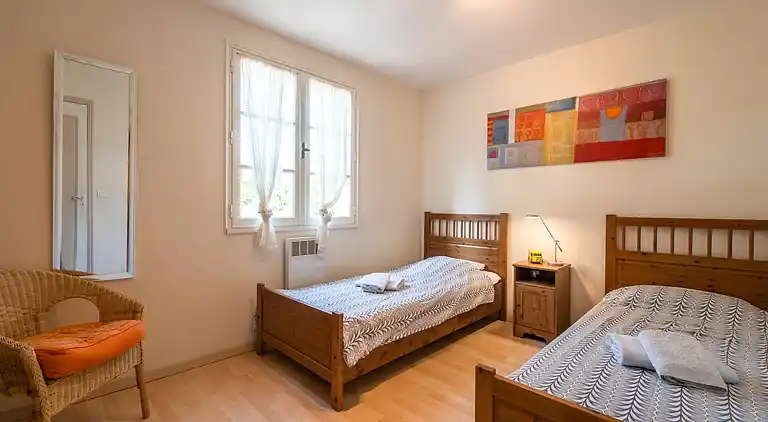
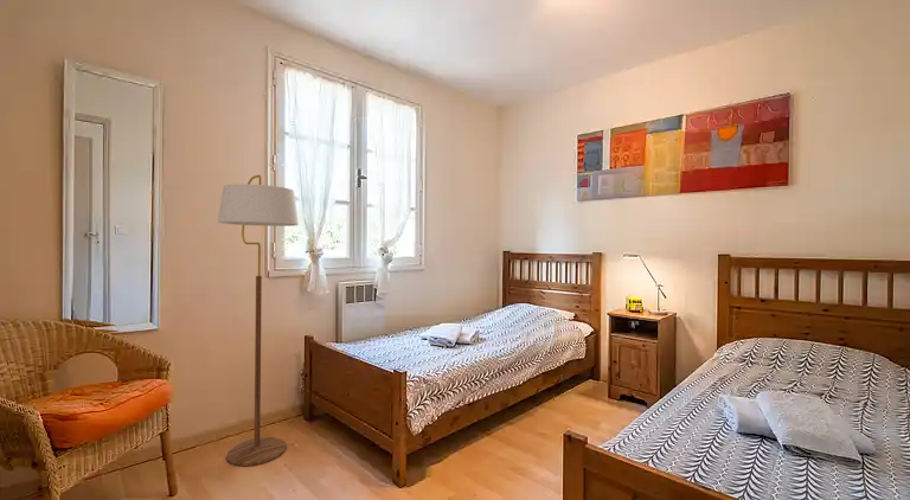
+ floor lamp [217,174,300,467]
